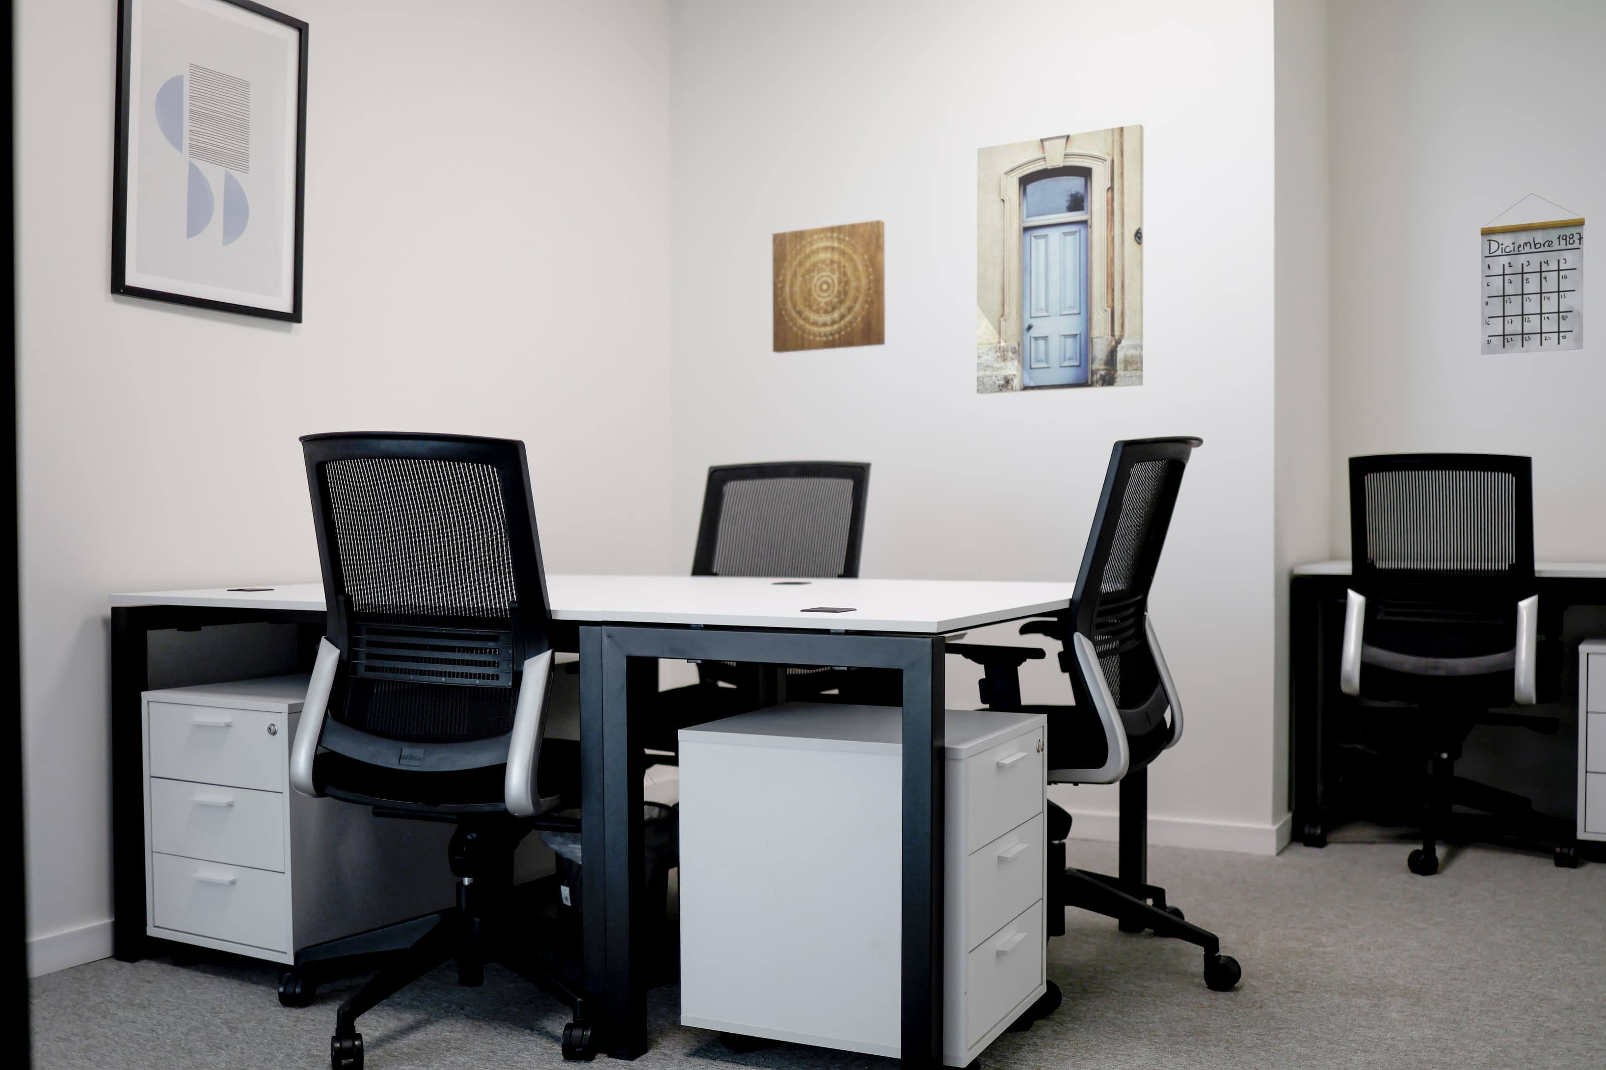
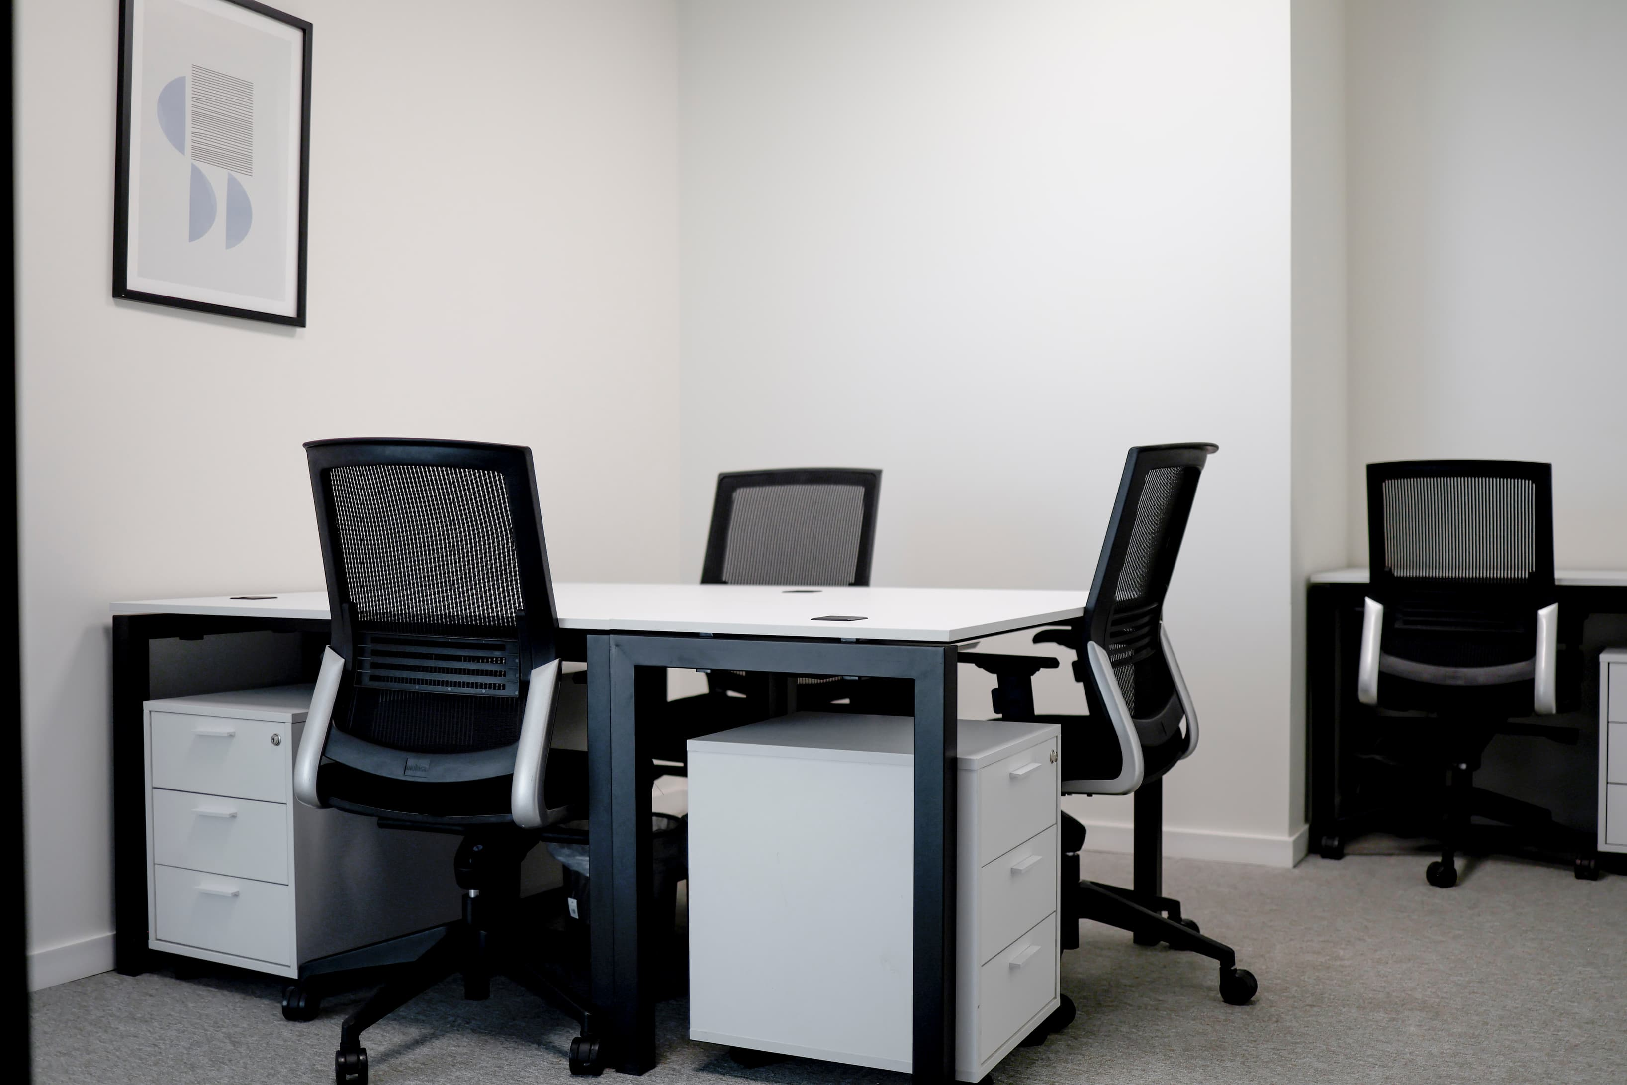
- wall art [772,220,885,353]
- wall art [976,123,1144,395]
- calendar [1481,192,1586,356]
